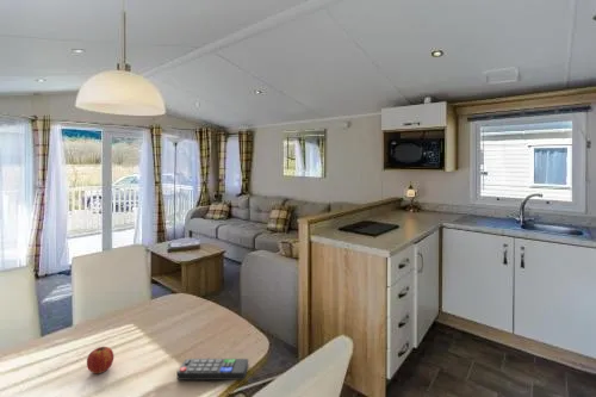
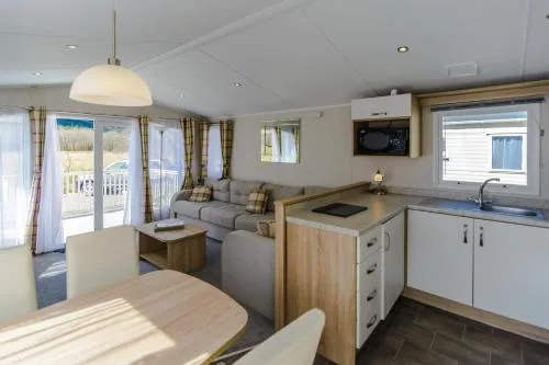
- fruit [86,346,114,374]
- remote control [176,358,249,382]
